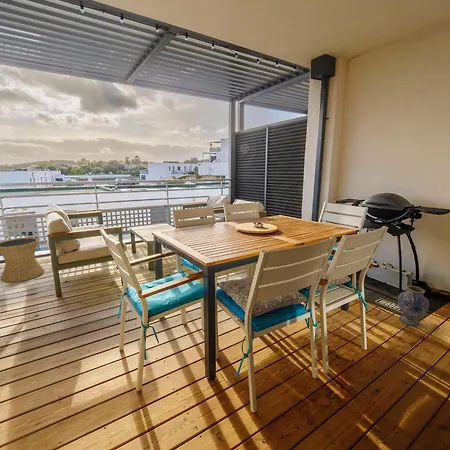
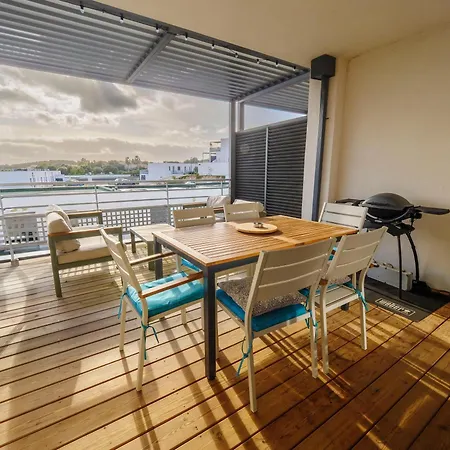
- side table [0,237,45,284]
- ceramic jug [397,285,430,327]
